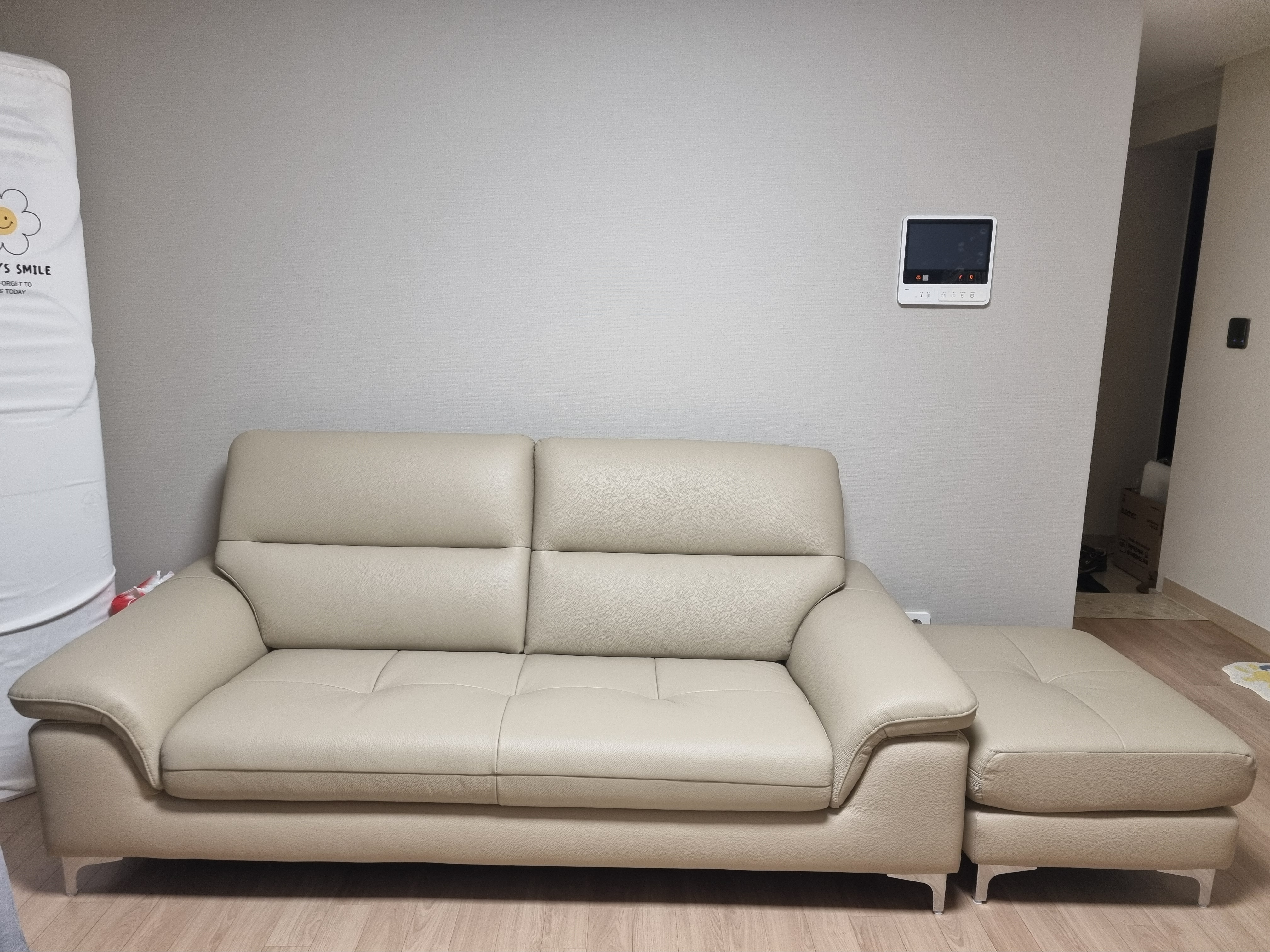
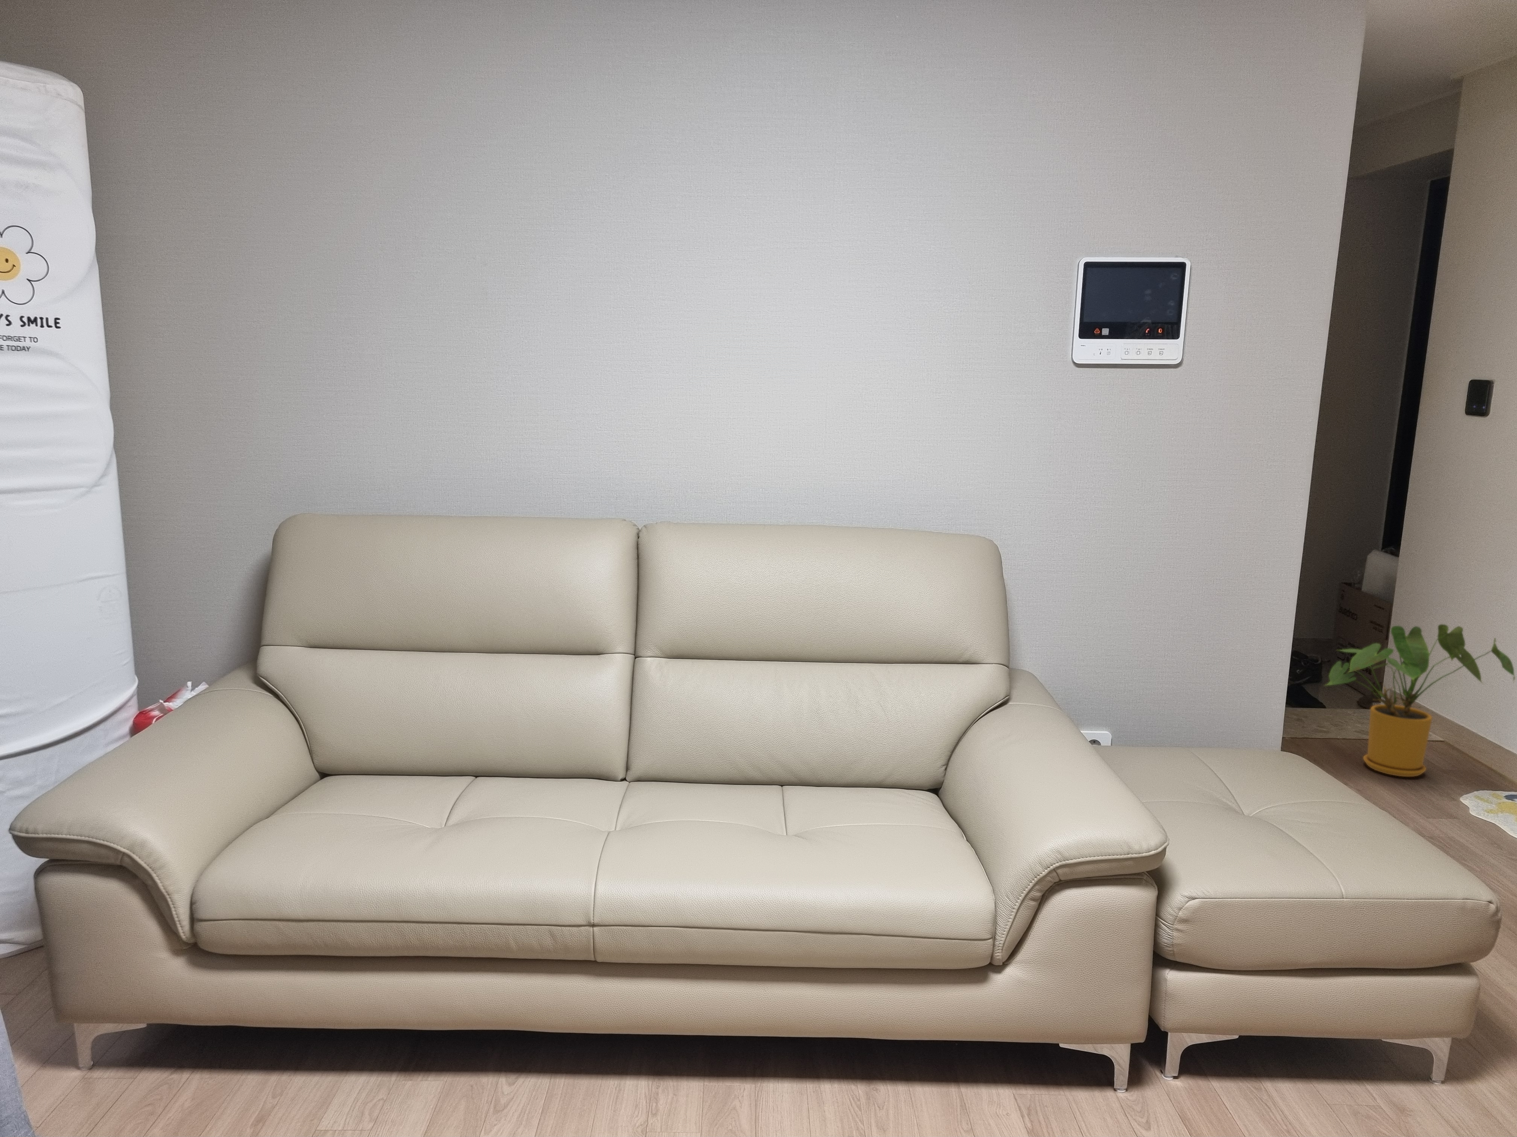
+ house plant [1323,623,1516,778]
